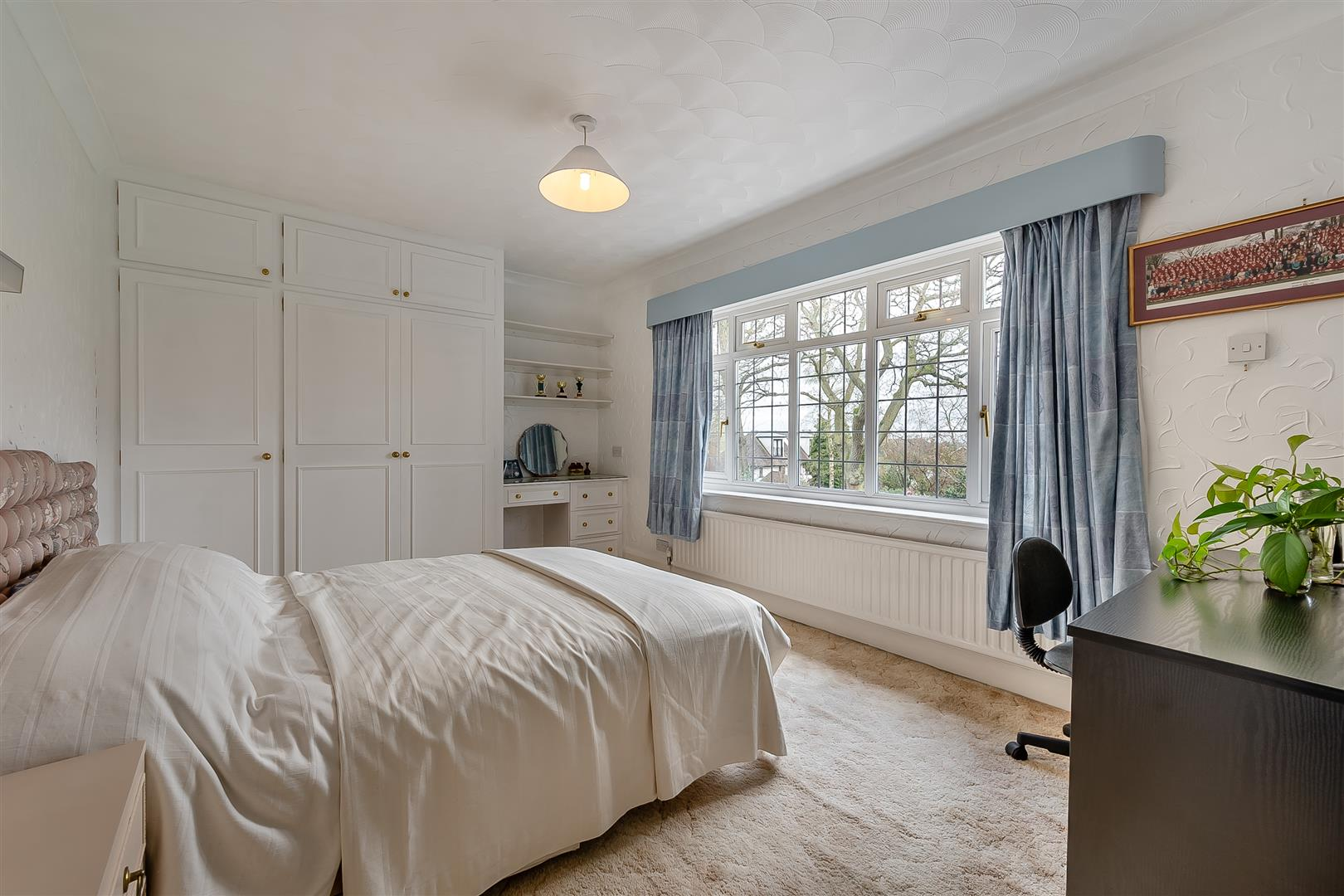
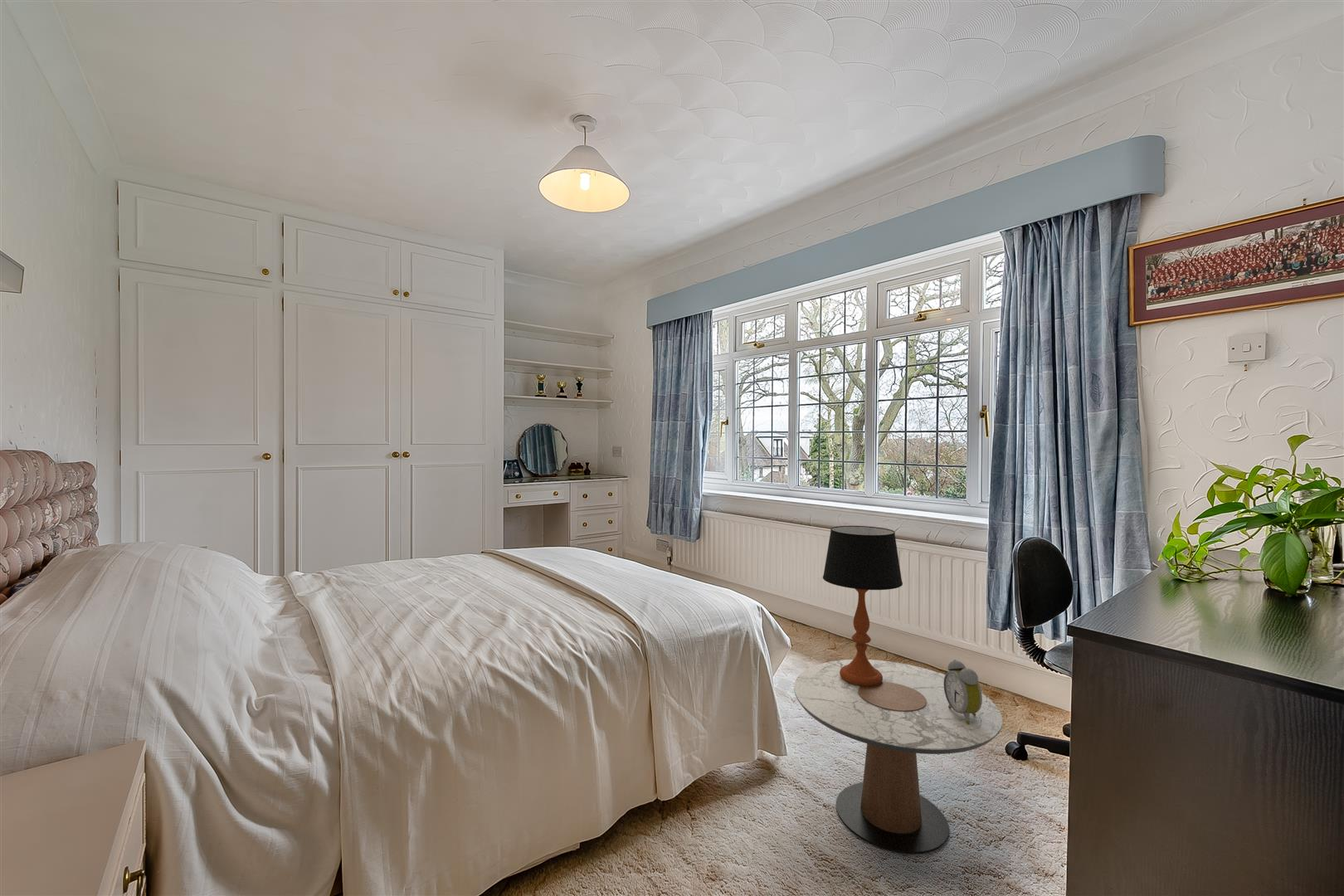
+ alarm clock [943,659,982,724]
+ table lamp [822,525,903,686]
+ side table [793,659,1003,854]
